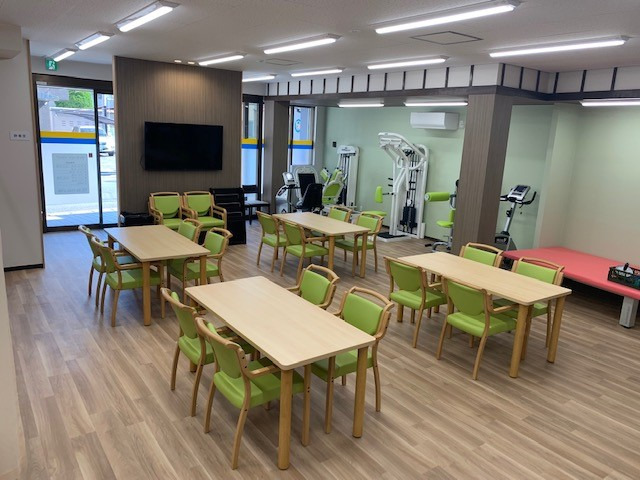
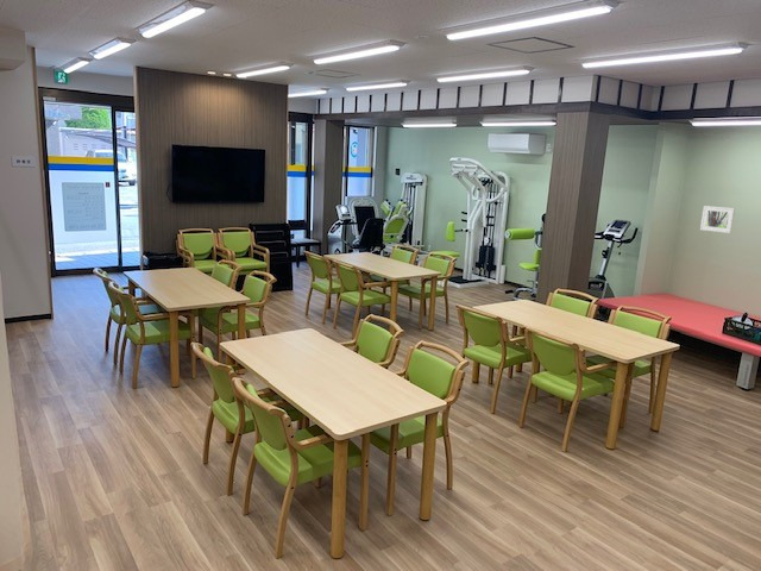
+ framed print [699,205,736,234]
